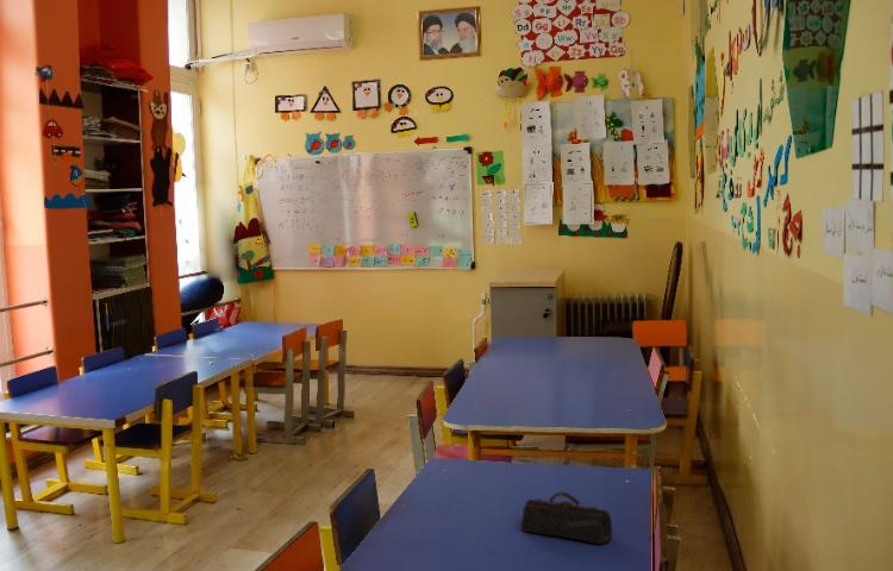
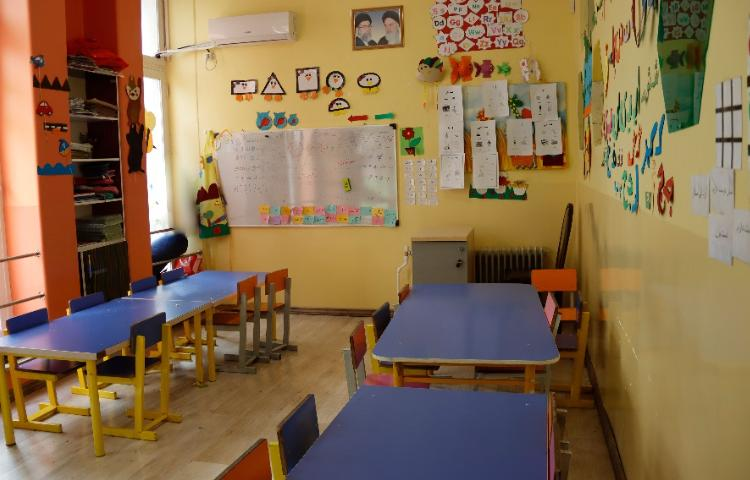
- pencil case [519,491,613,545]
